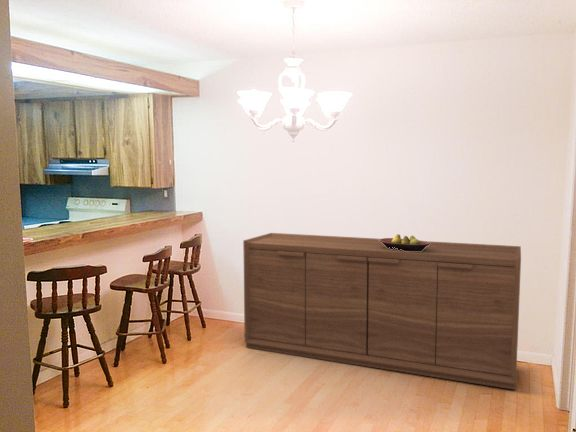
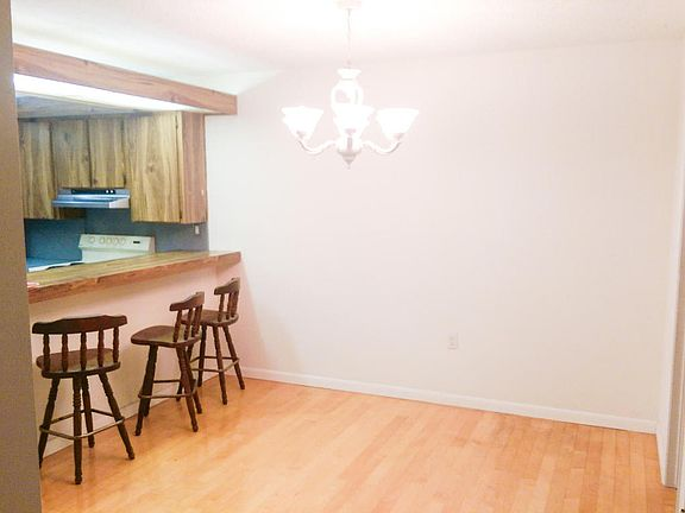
- fruit bowl [379,233,430,251]
- sideboard [242,232,522,391]
